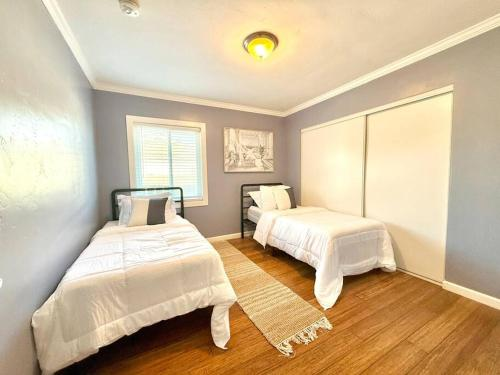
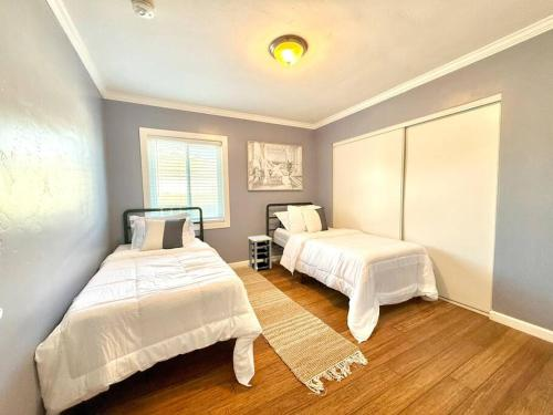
+ side table [247,235,273,272]
